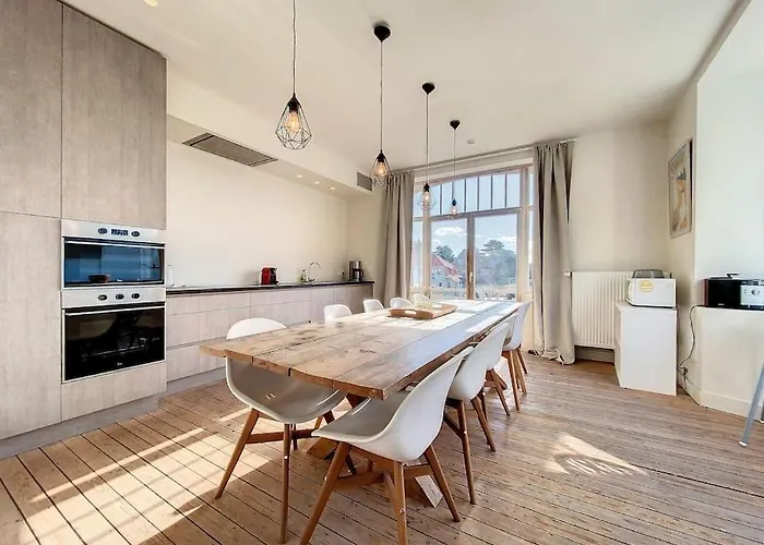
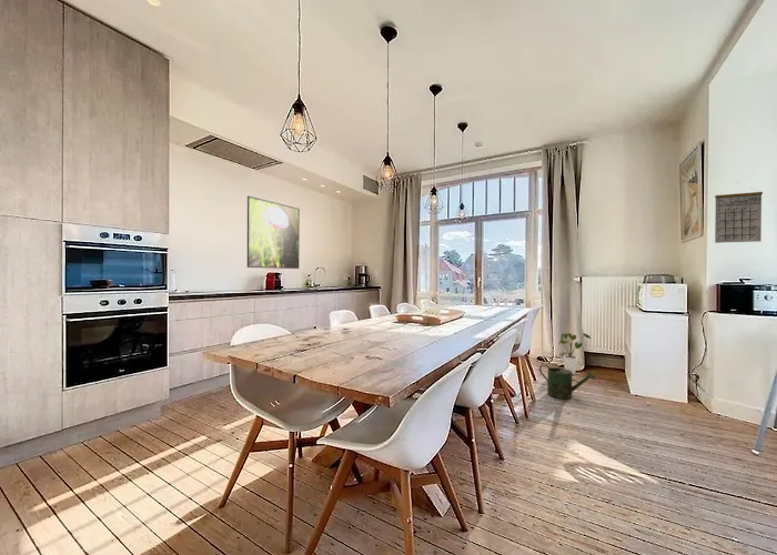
+ house plant [557,332,592,375]
+ watering can [538,364,597,401]
+ calendar [714,182,764,244]
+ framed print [246,195,301,270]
